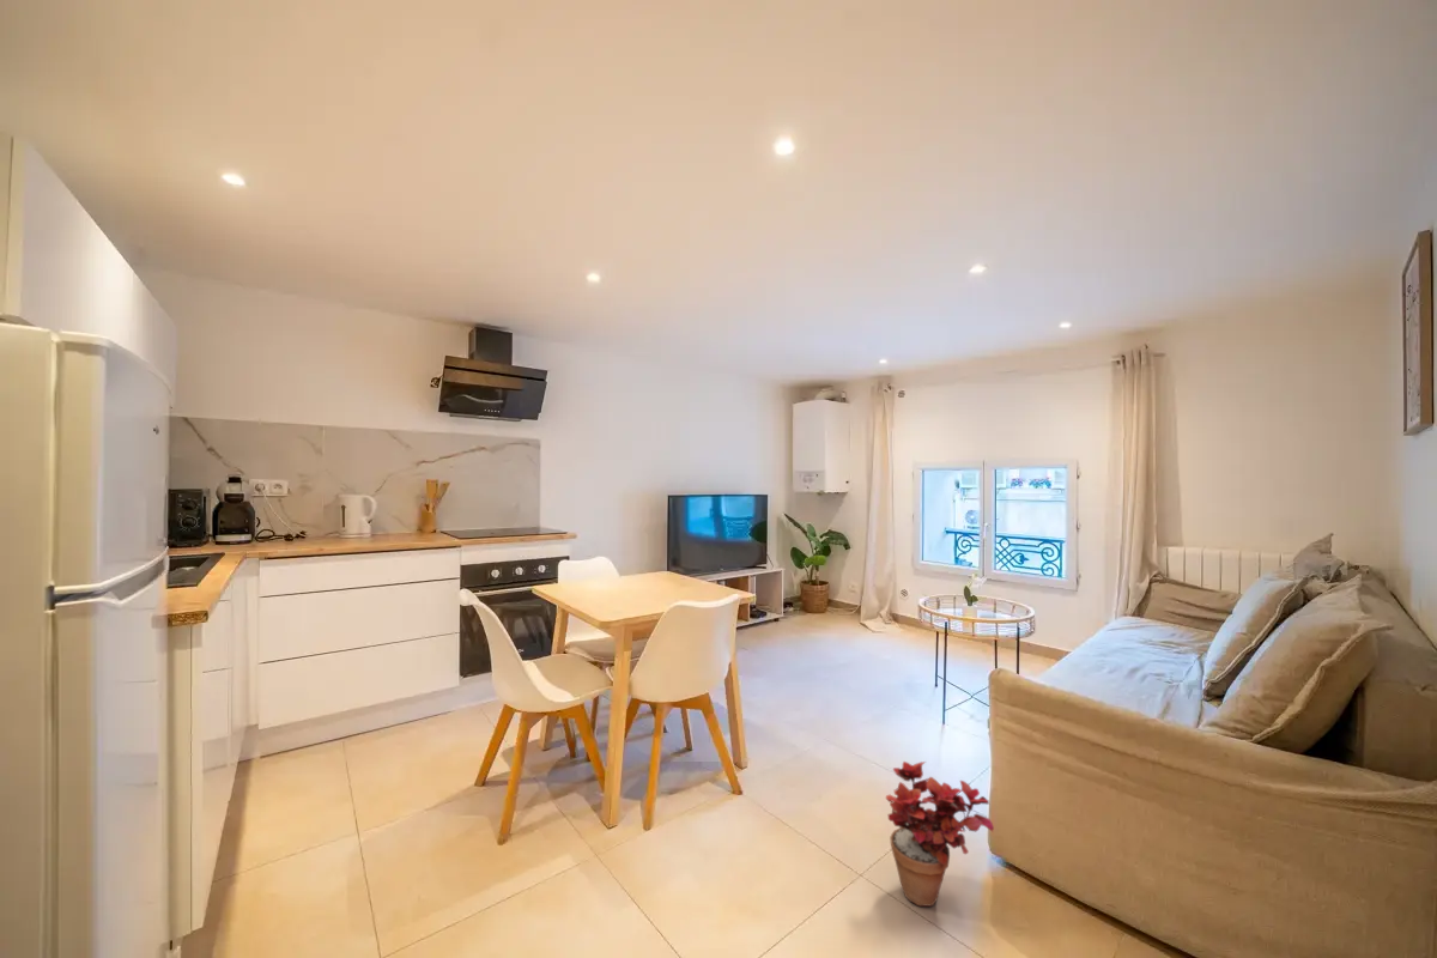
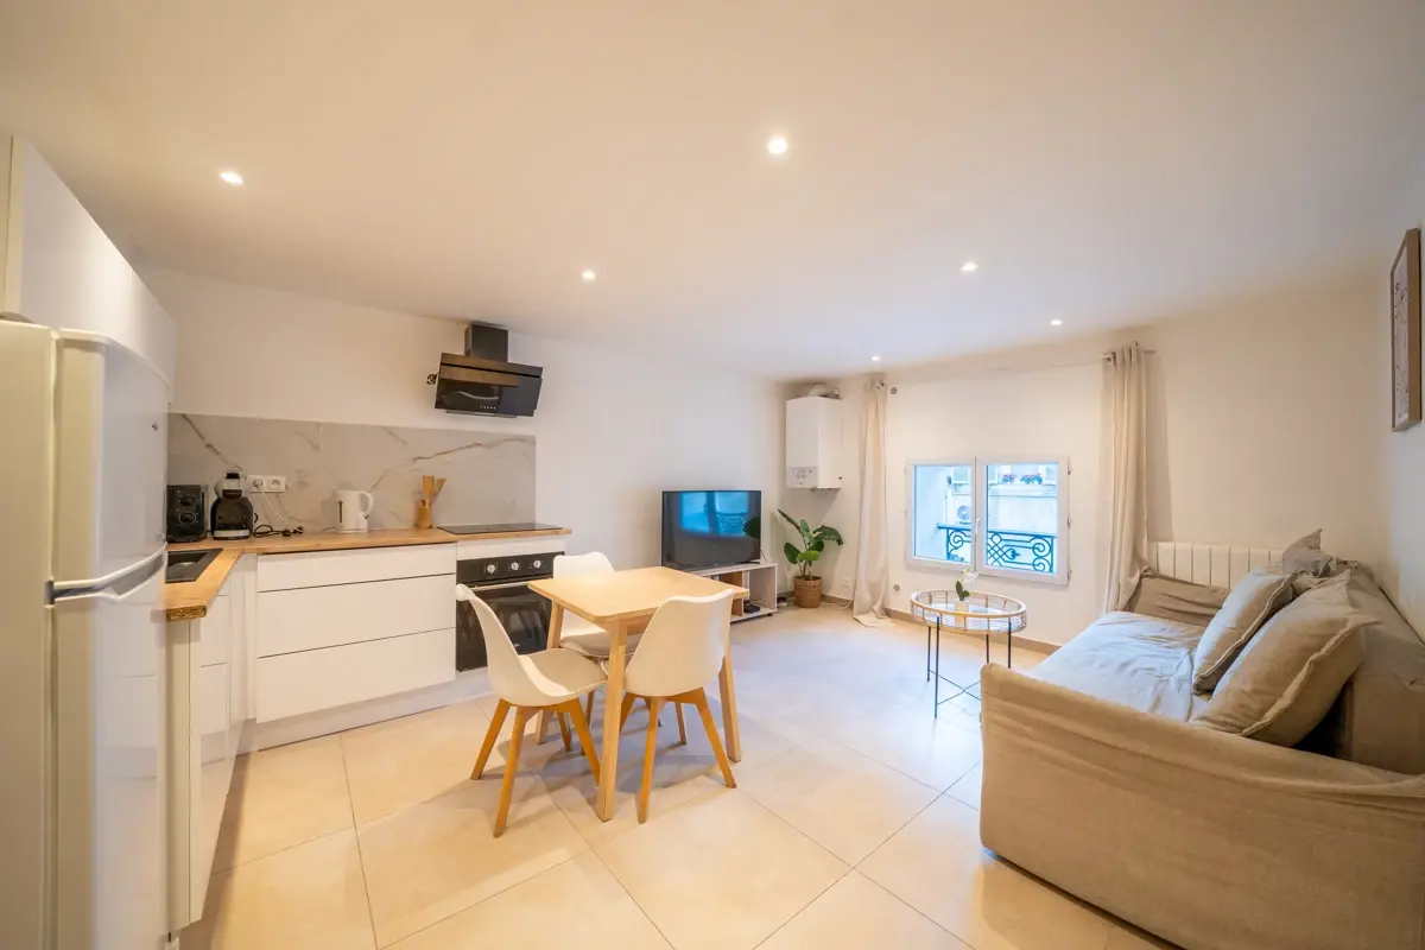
- potted plant [885,760,995,907]
